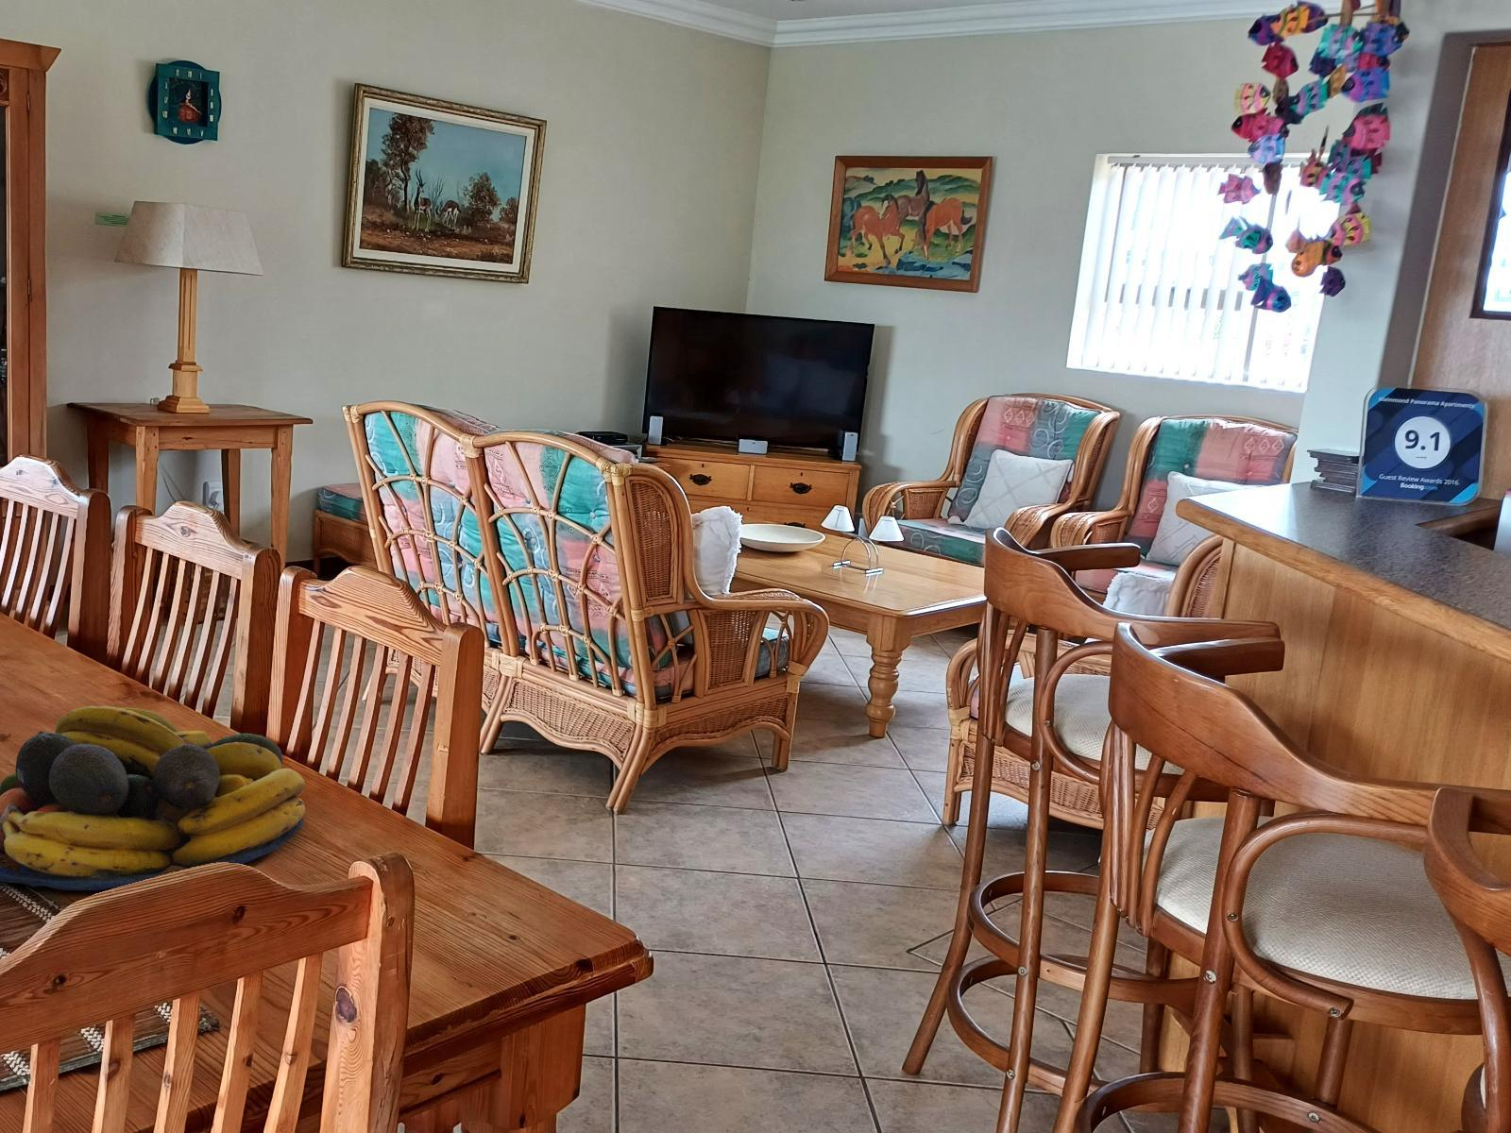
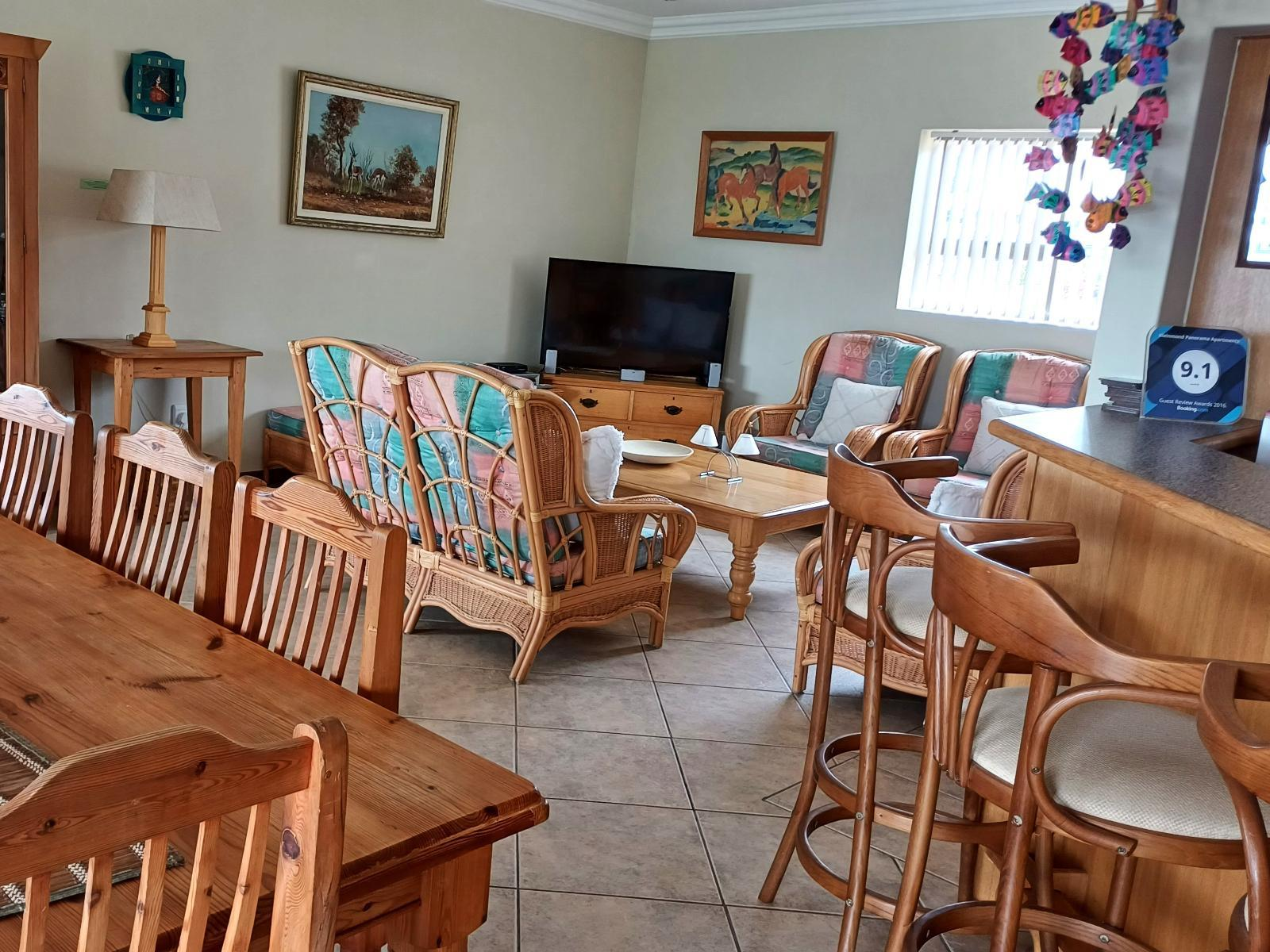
- fruit bowl [0,706,306,891]
